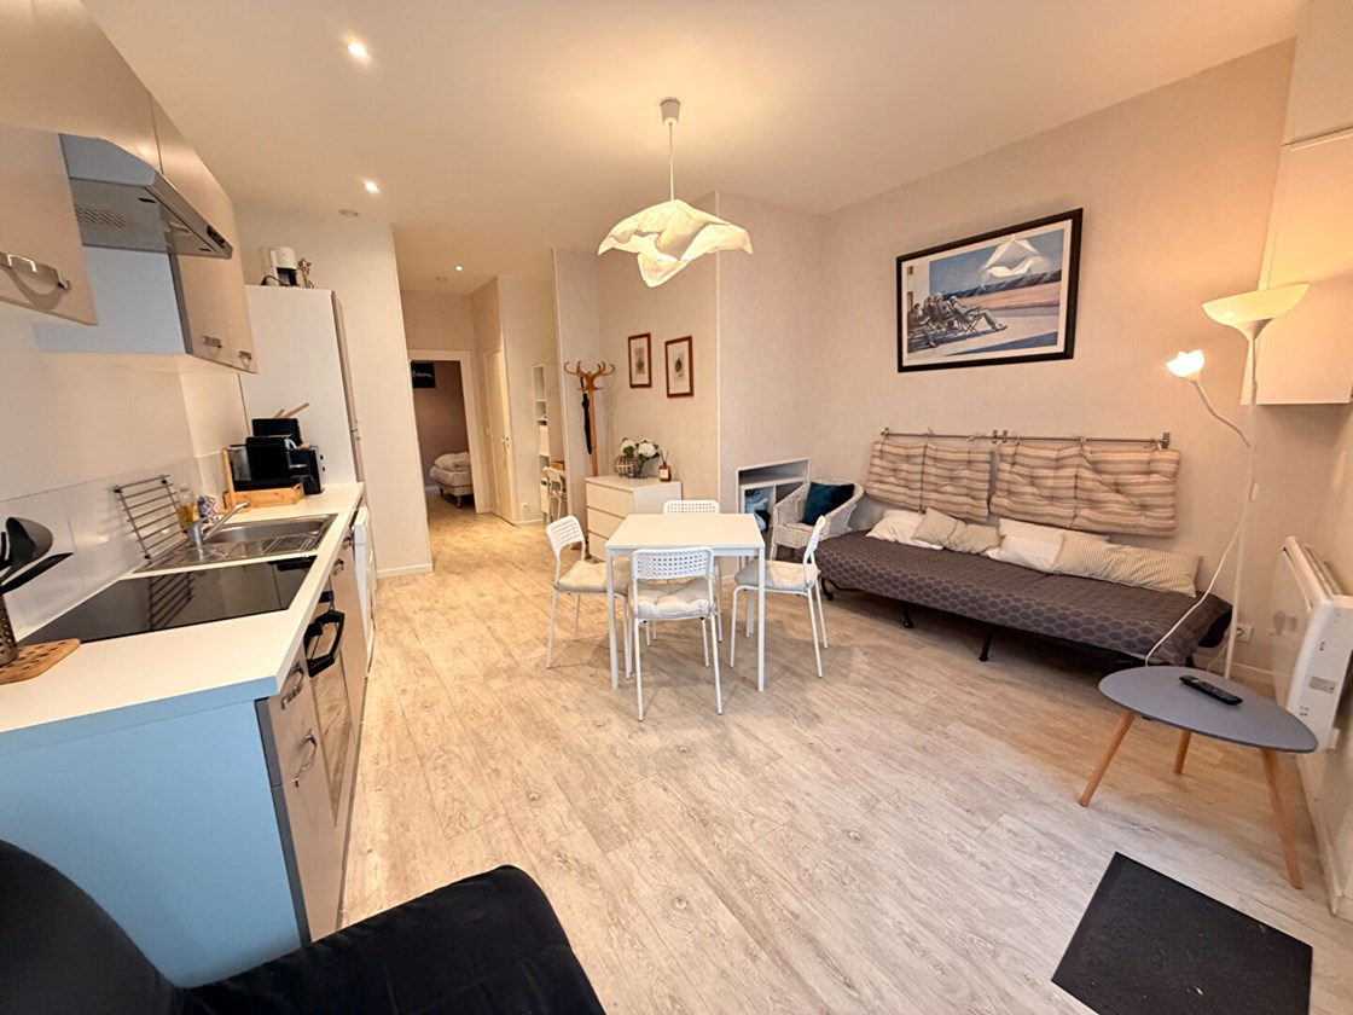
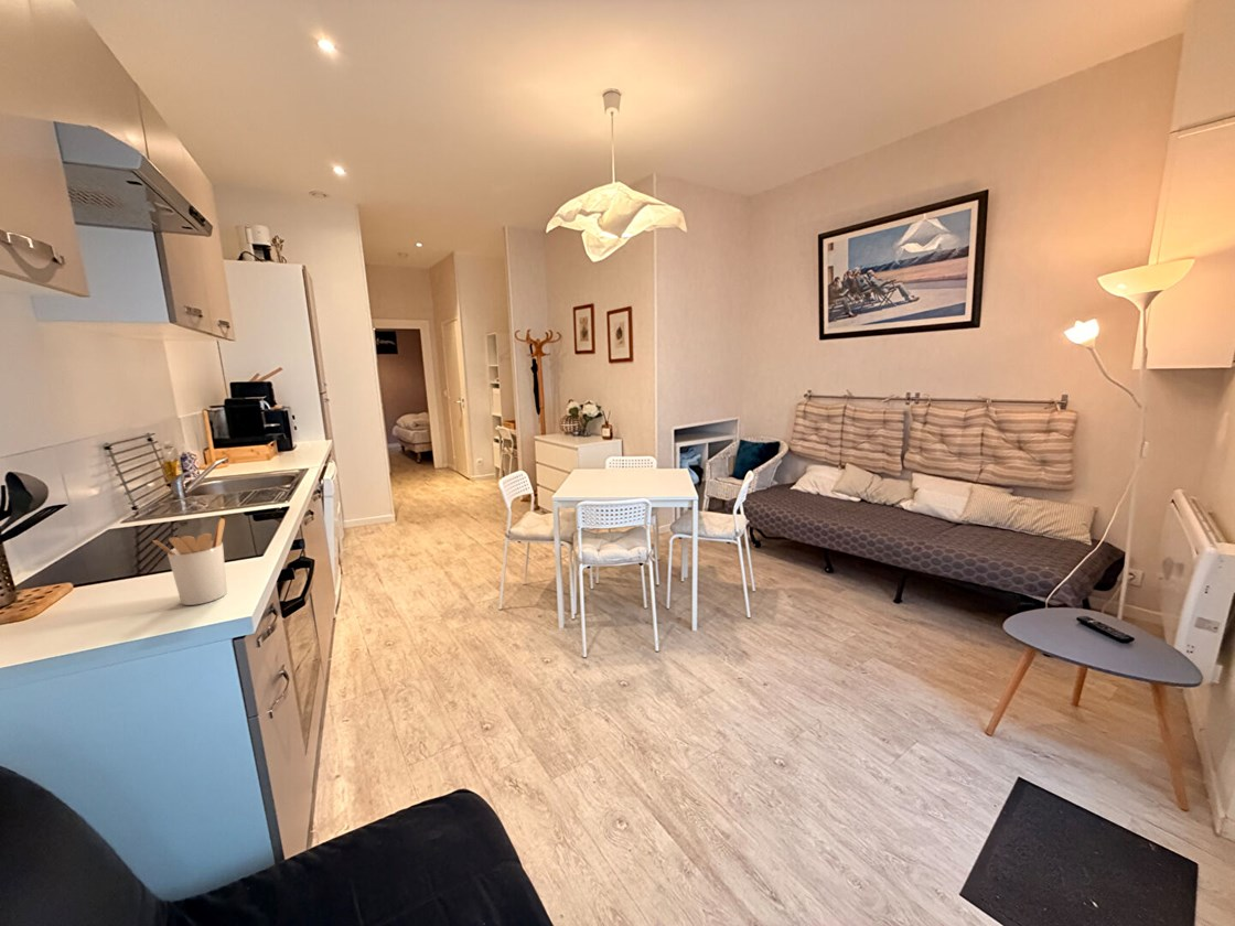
+ utensil holder [151,517,228,606]
